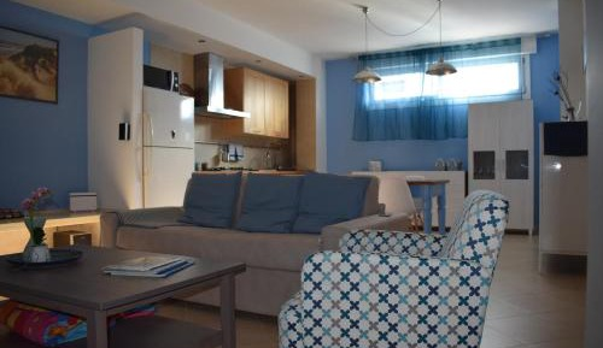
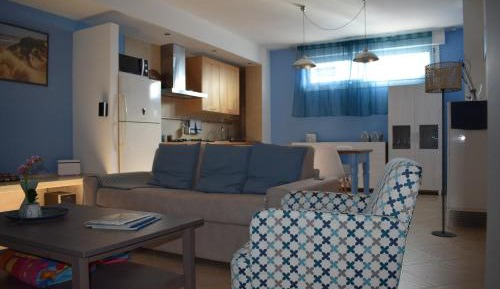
+ floor lamp [424,61,463,238]
